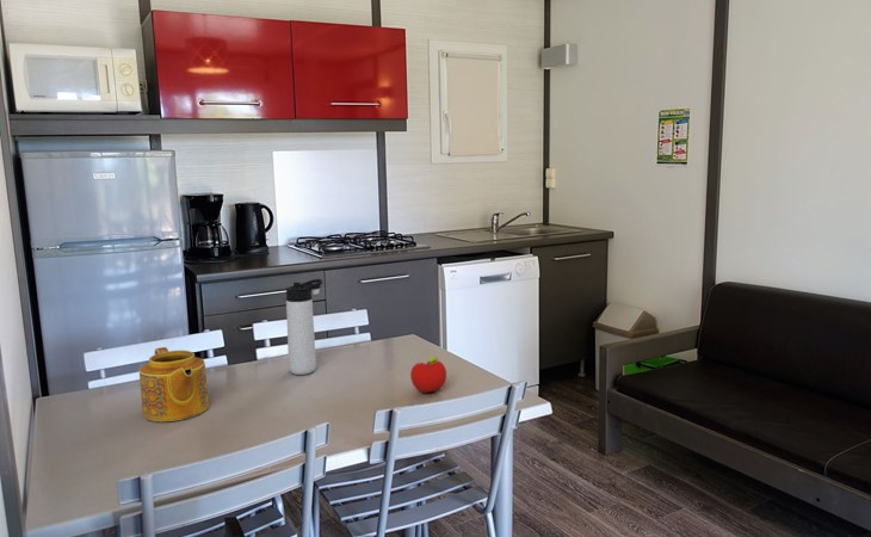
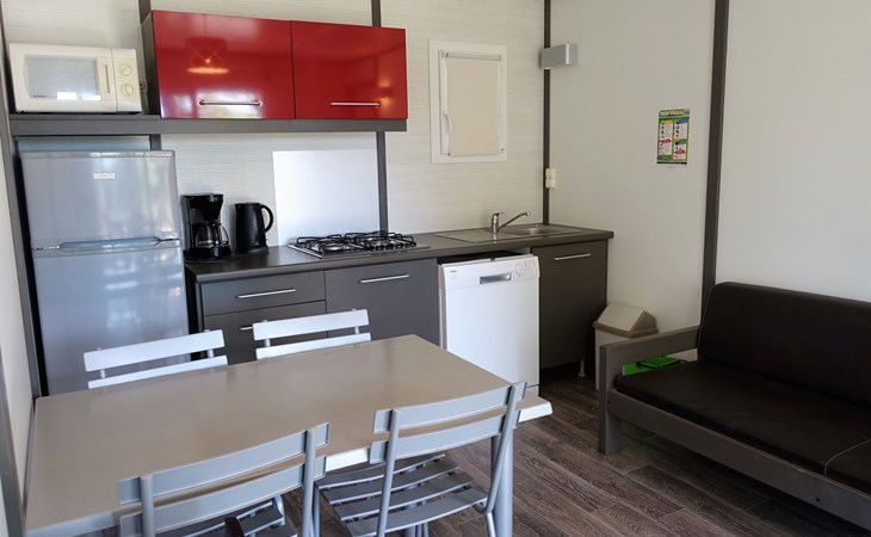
- thermos bottle [285,278,323,376]
- fruit [409,356,447,394]
- teapot [138,346,210,422]
